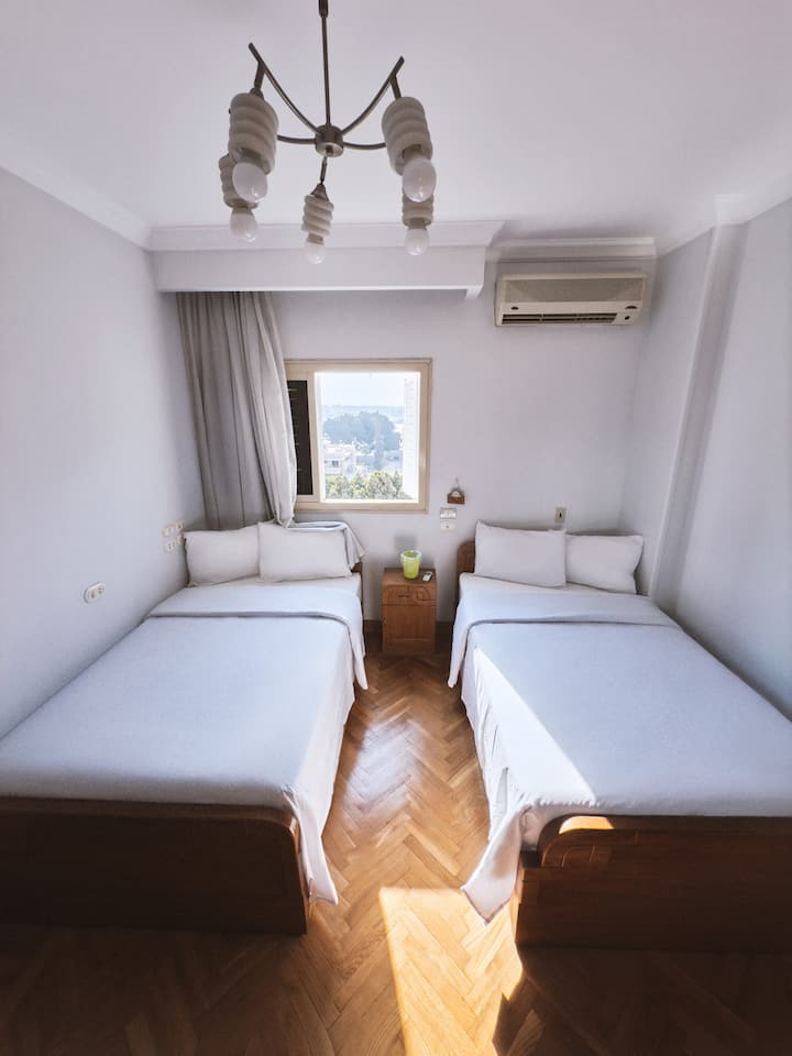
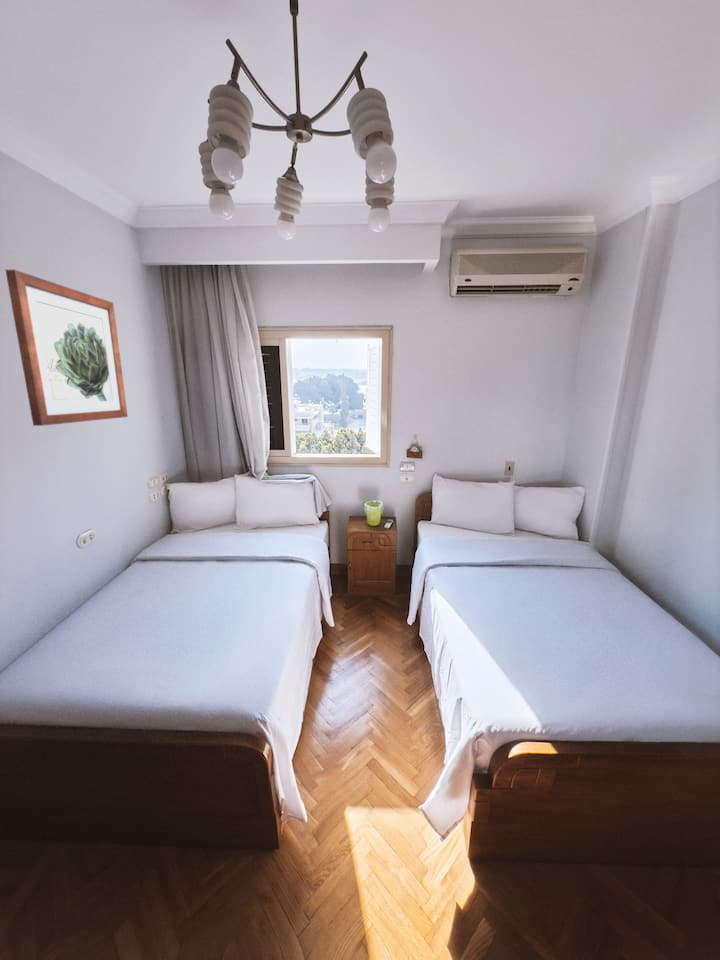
+ wall art [4,269,129,427]
